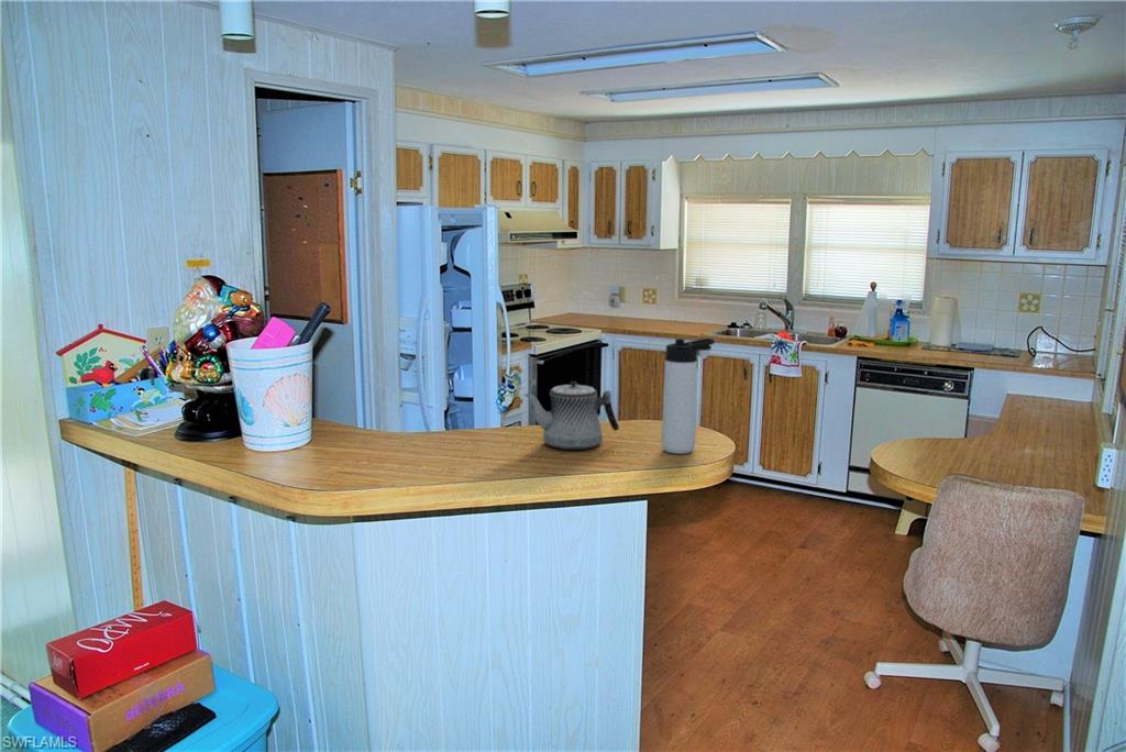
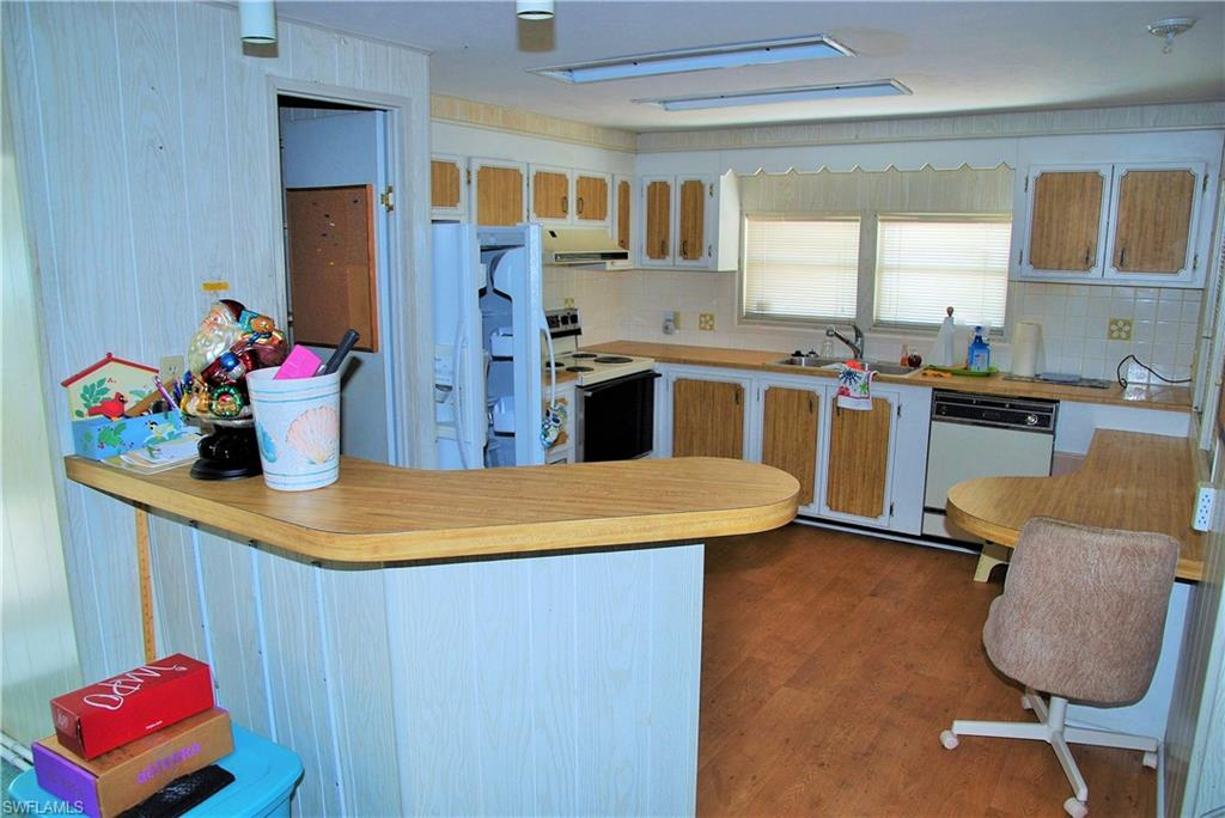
- teapot [523,380,620,451]
- thermos bottle [660,338,716,455]
